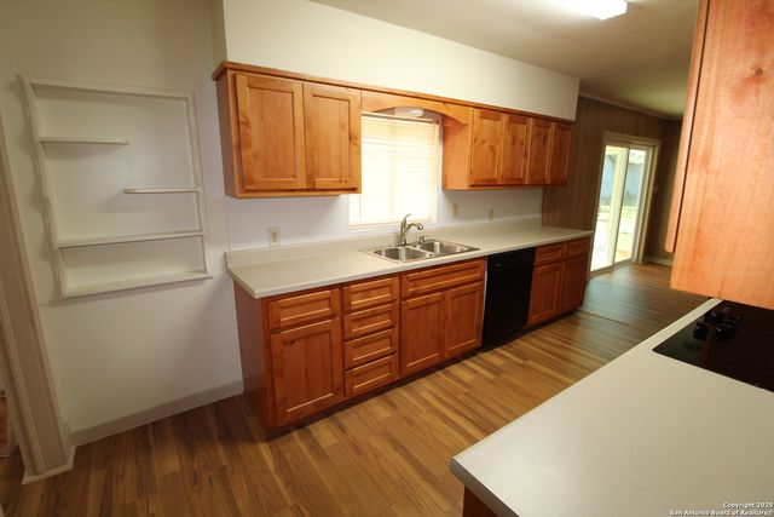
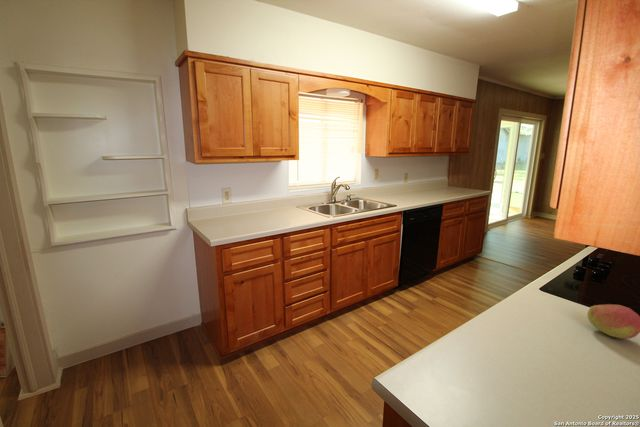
+ fruit [587,303,640,340]
